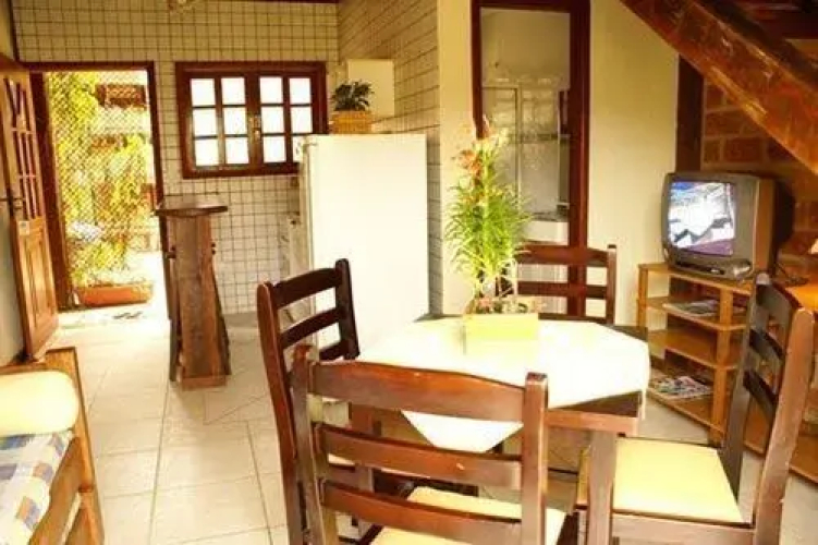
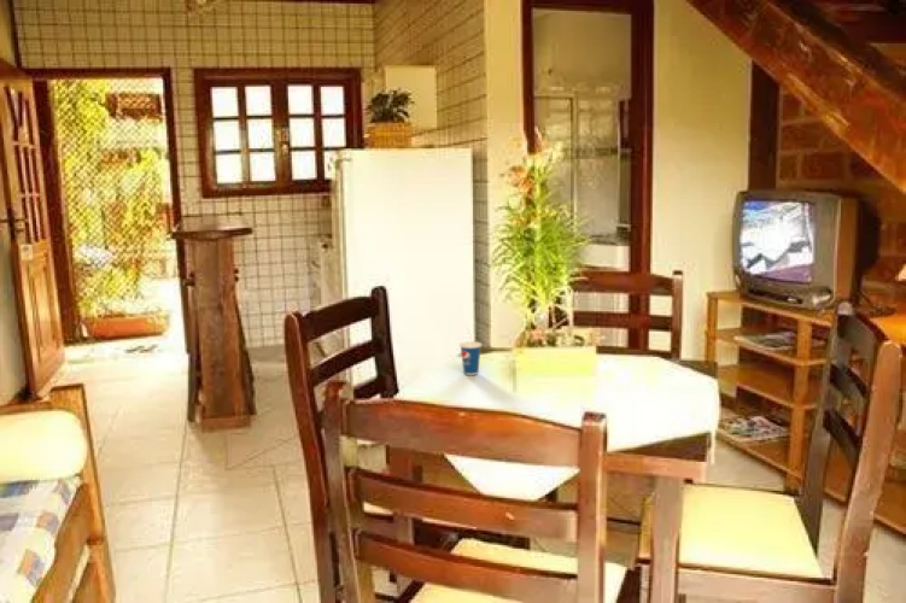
+ cup [458,327,483,376]
